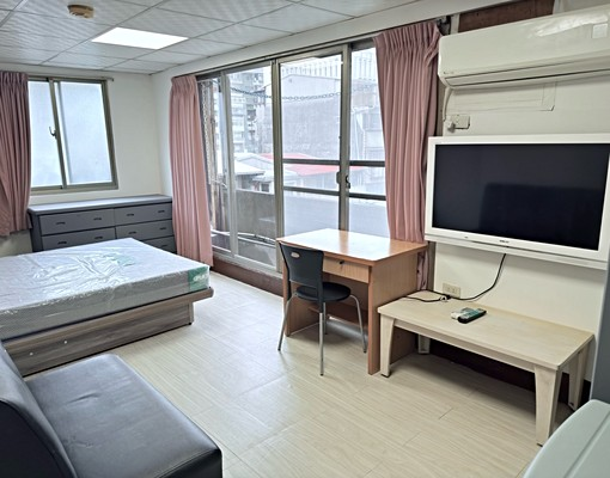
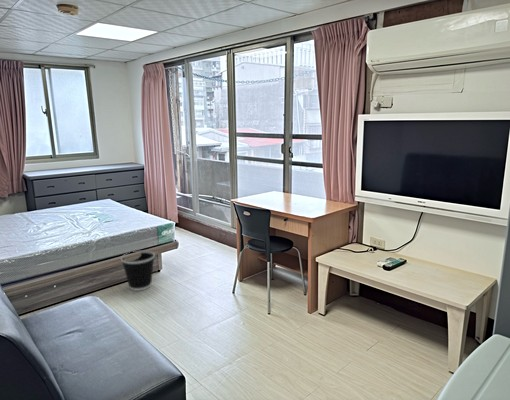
+ wastebasket [120,250,156,292]
